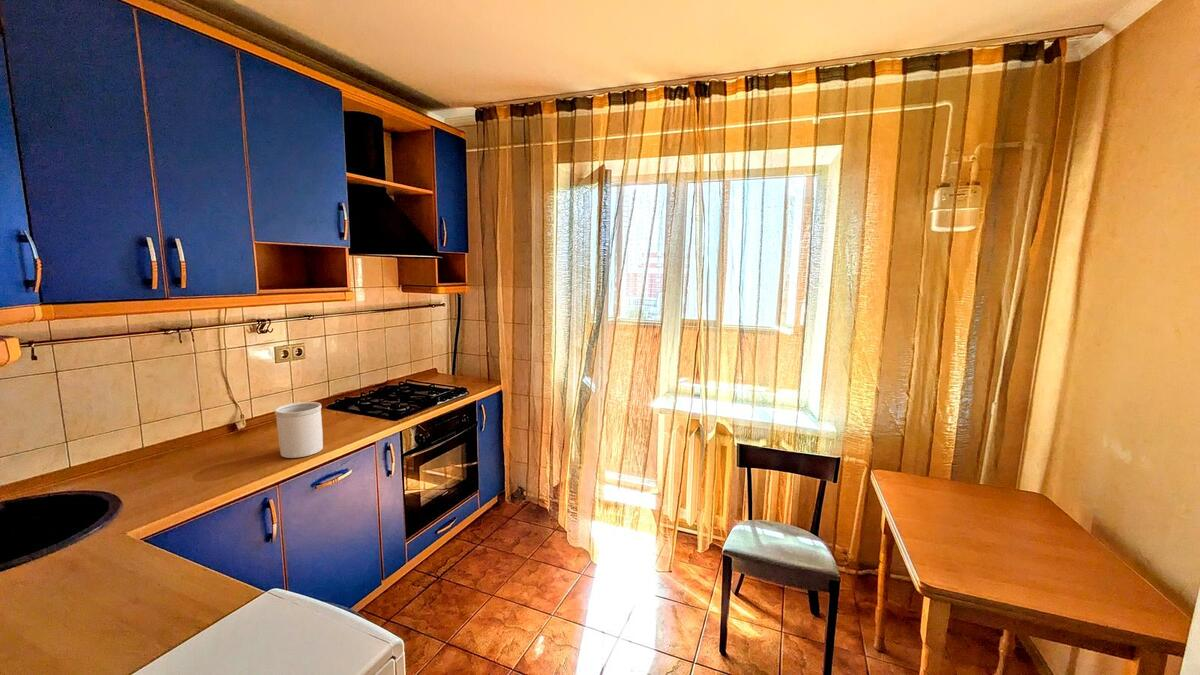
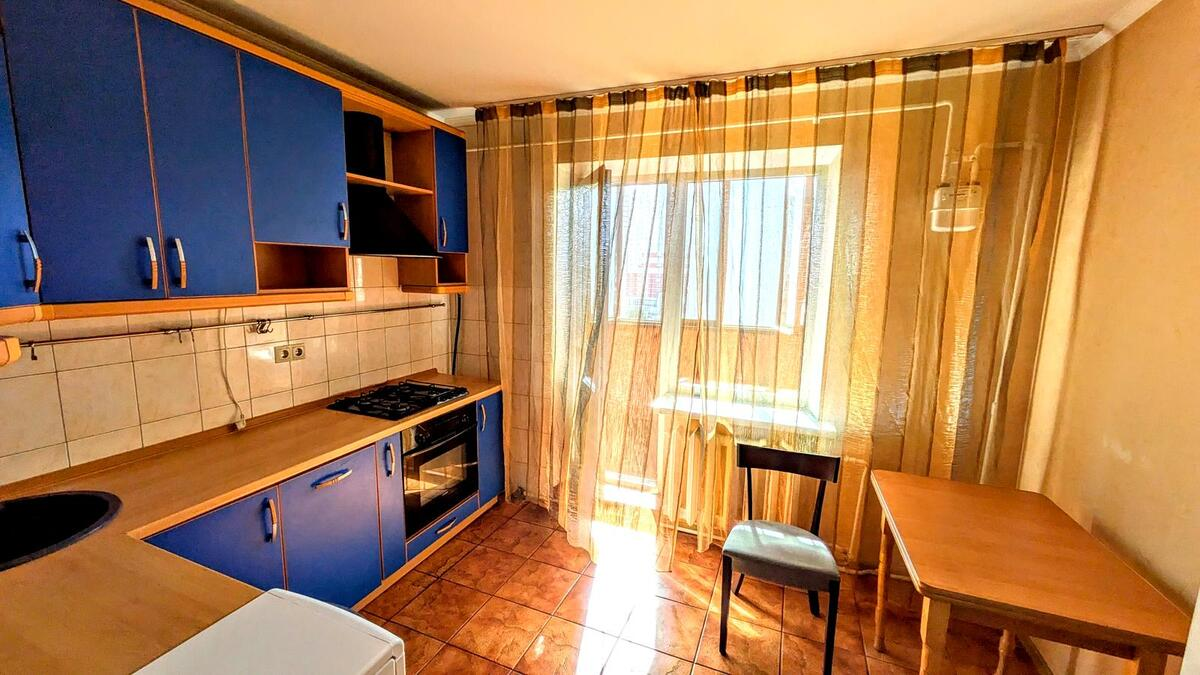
- utensil holder [274,401,324,459]
